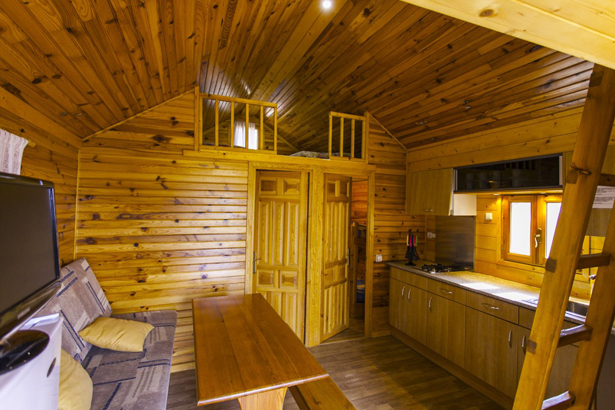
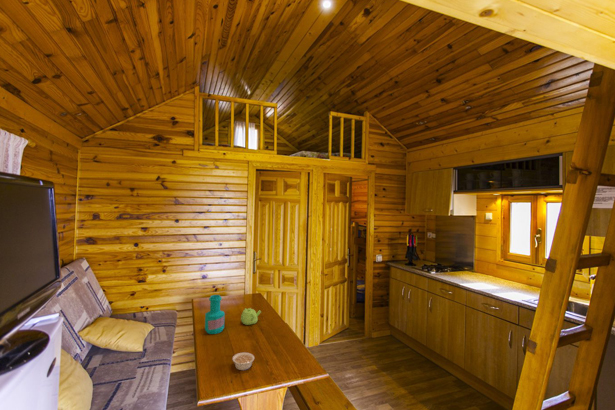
+ bottle [204,294,226,335]
+ legume [232,351,255,371]
+ teapot [240,307,262,326]
